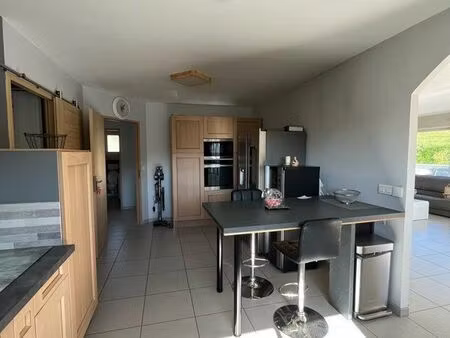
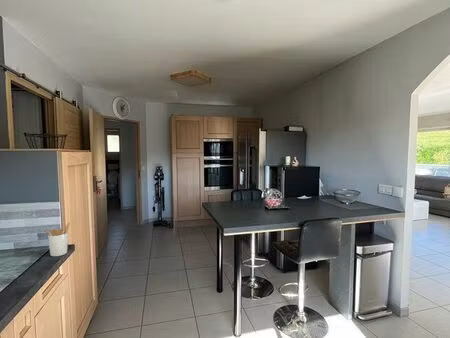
+ utensil holder [43,221,71,257]
